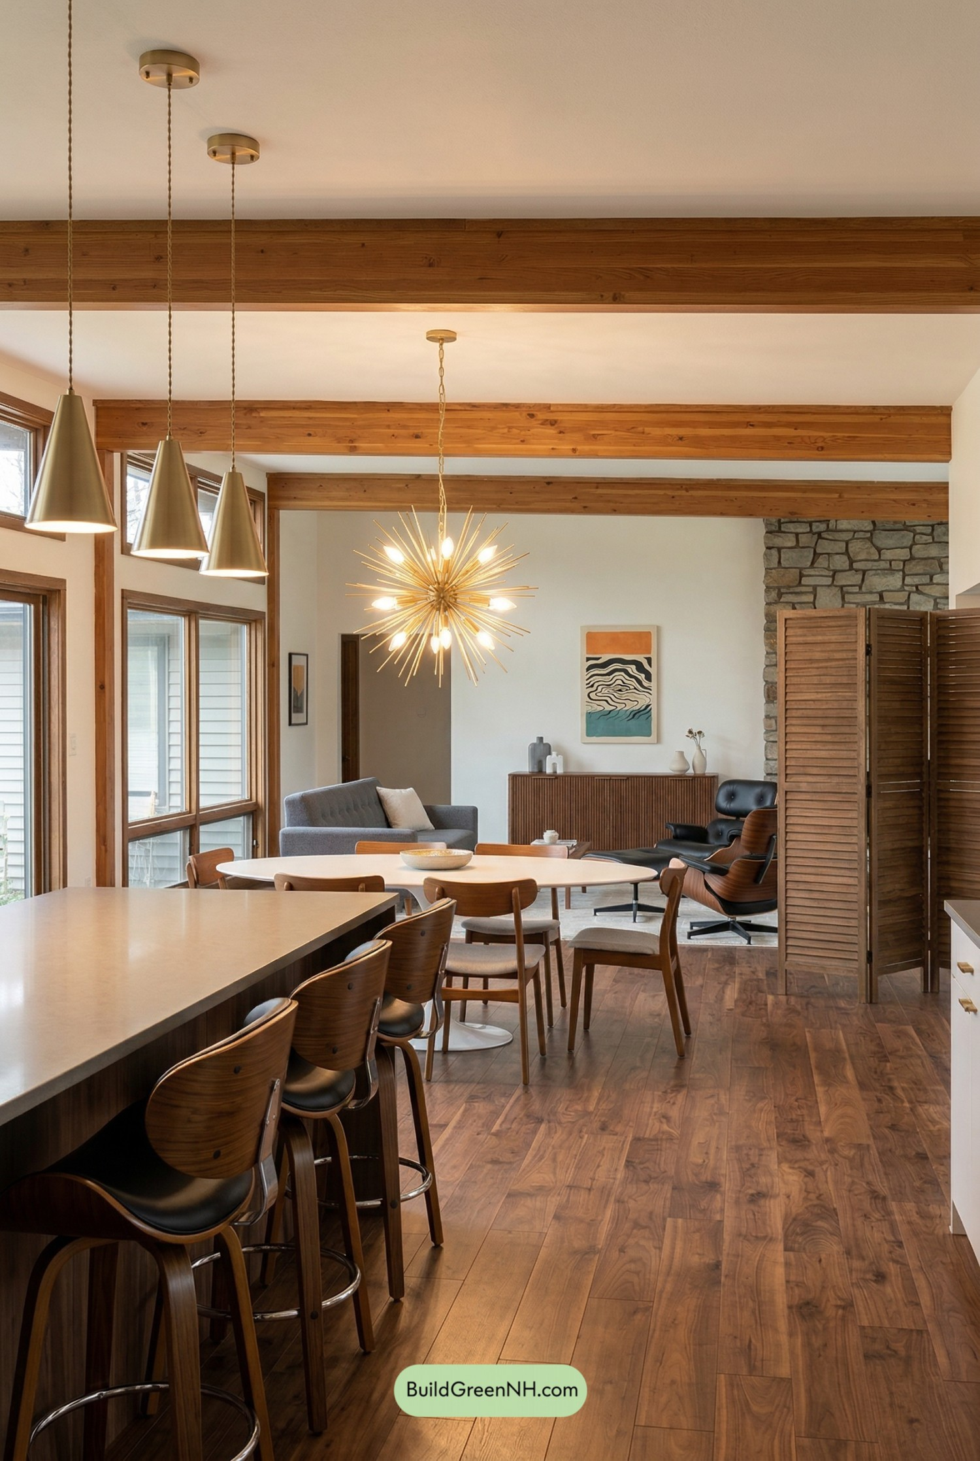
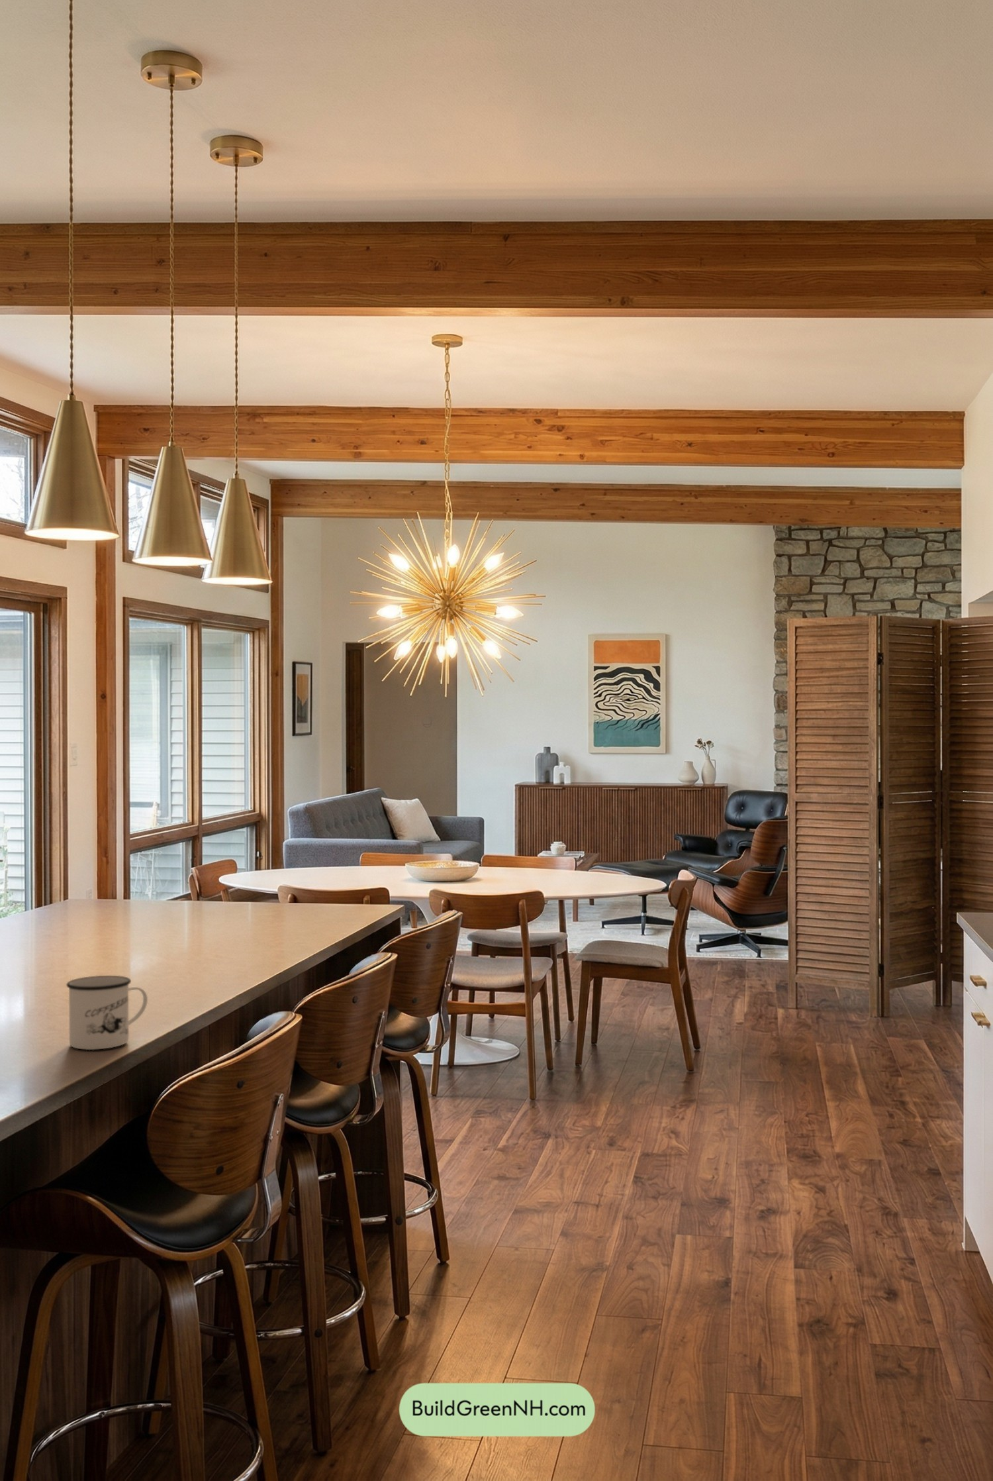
+ mug [65,976,149,1051]
